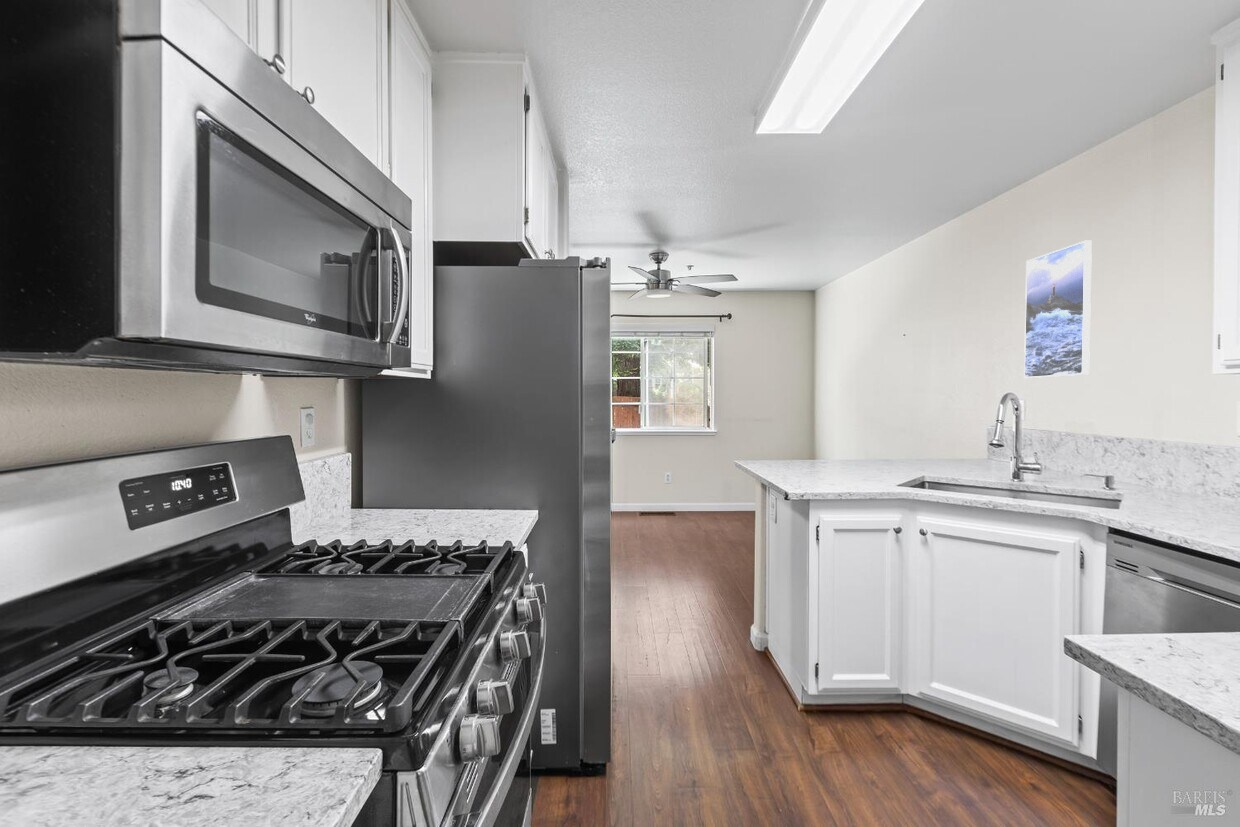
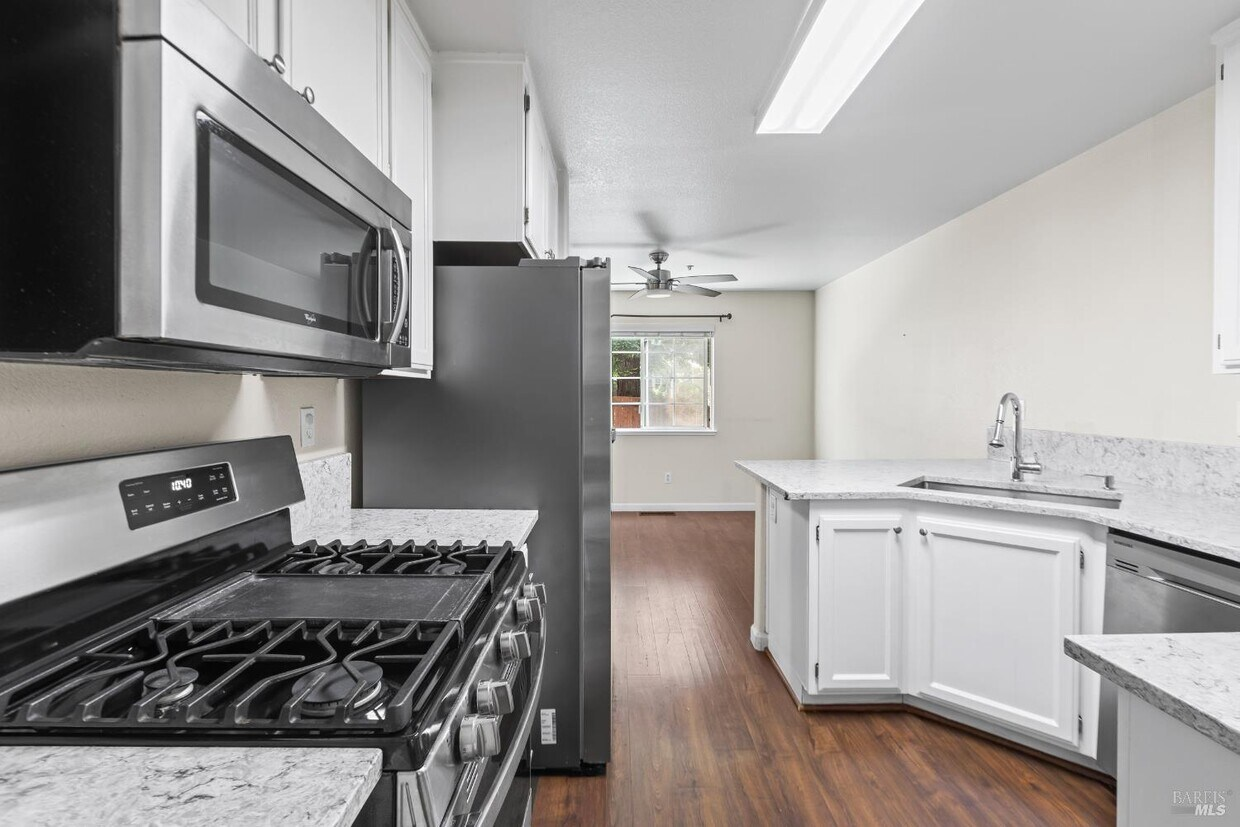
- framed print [1023,240,1093,379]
